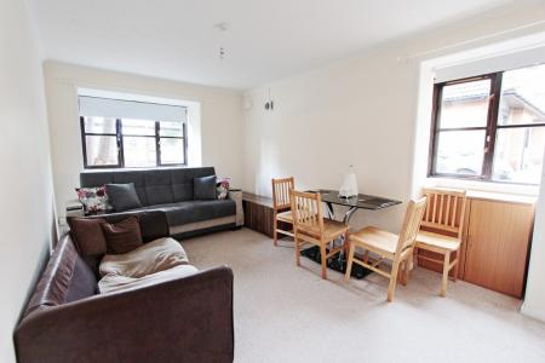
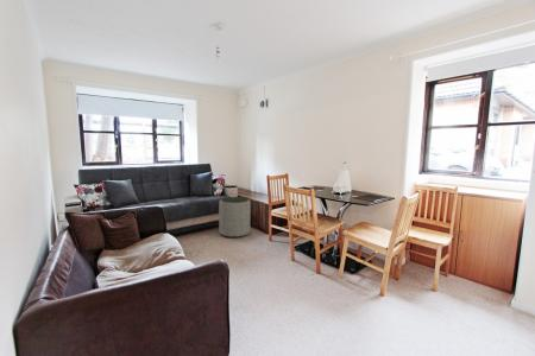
+ ottoman [218,196,252,239]
